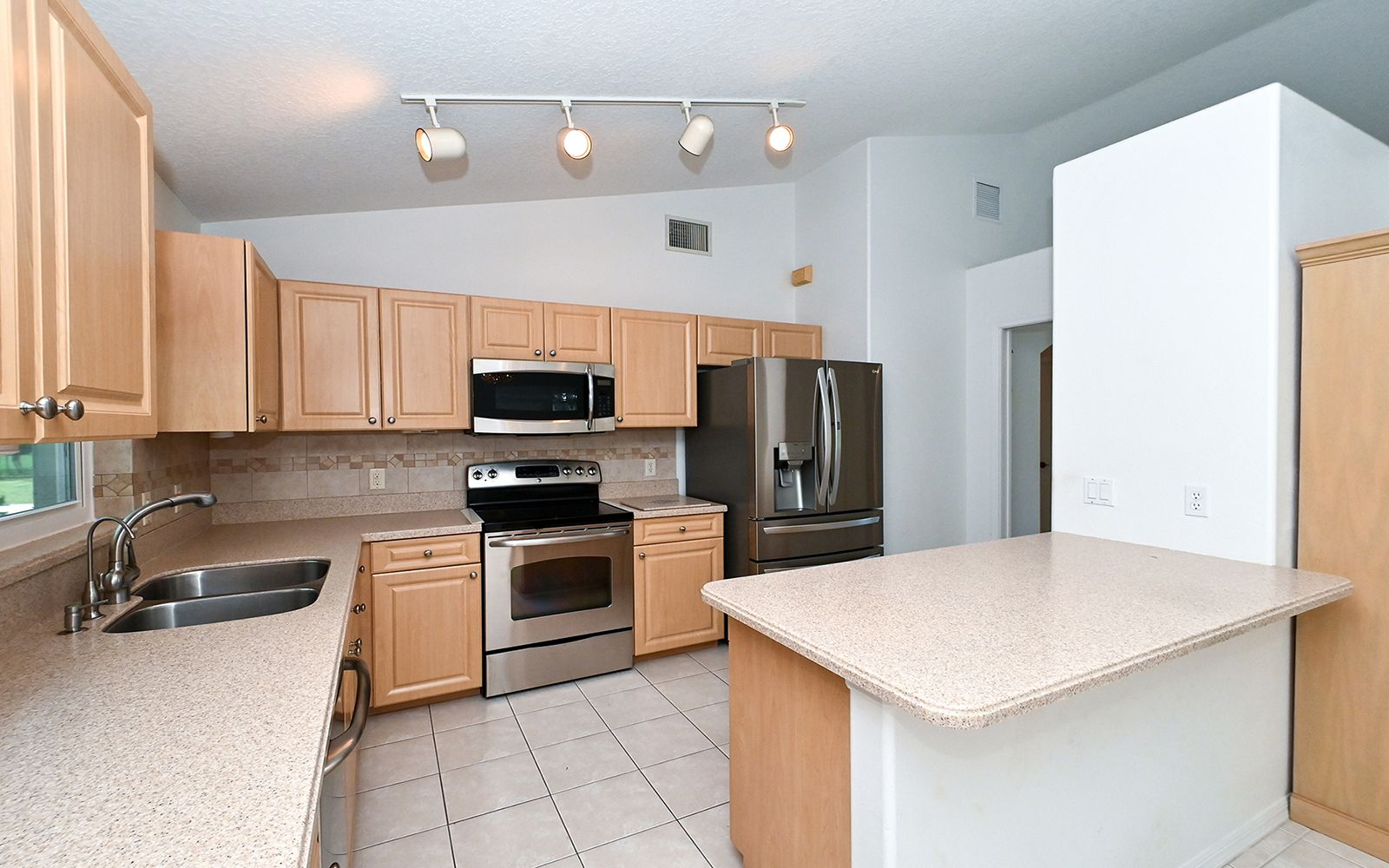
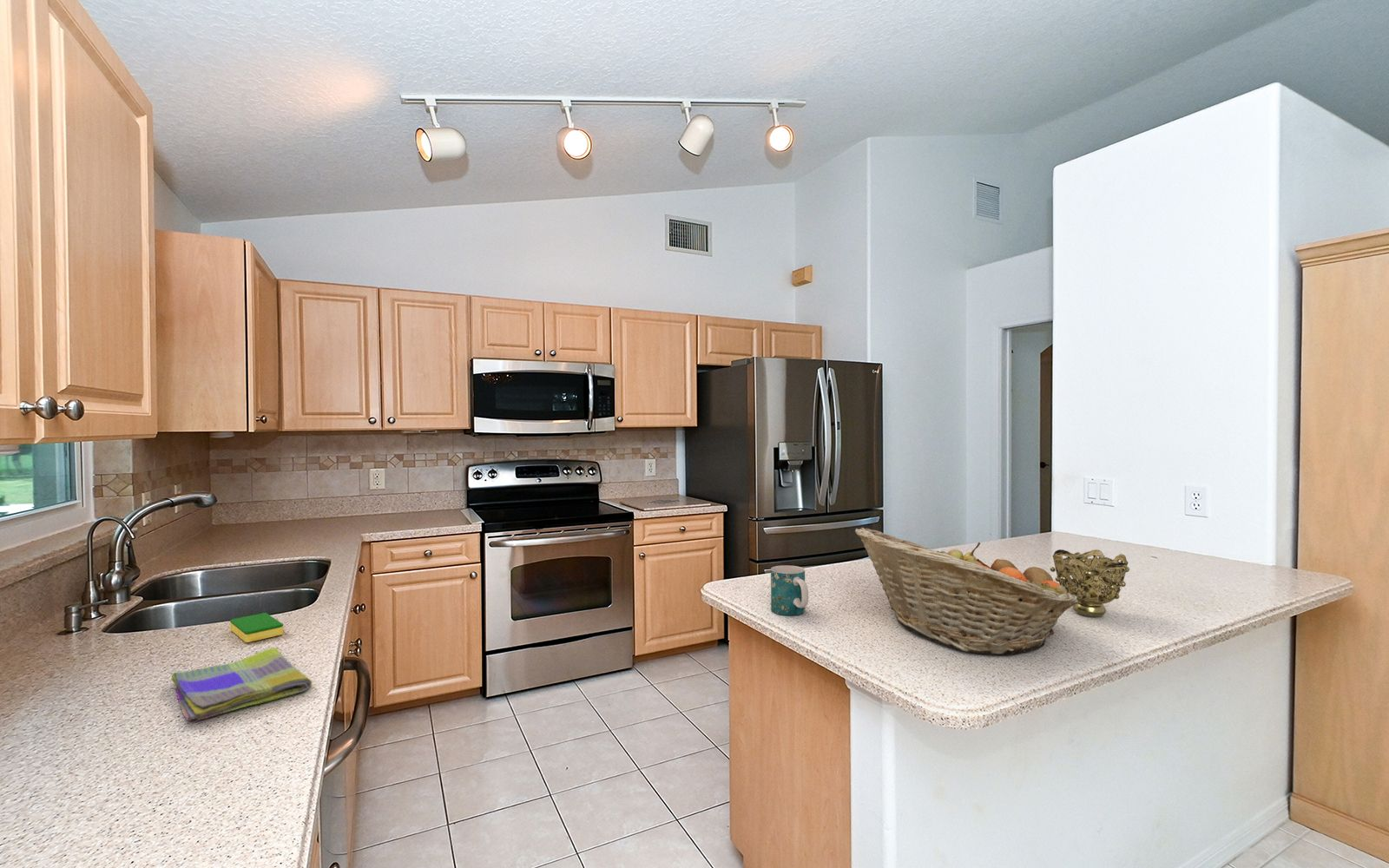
+ mug [770,565,809,616]
+ dish sponge [229,612,285,643]
+ dish towel [171,647,313,721]
+ fruit basket [854,527,1078,655]
+ decorative bowl [1050,549,1130,617]
